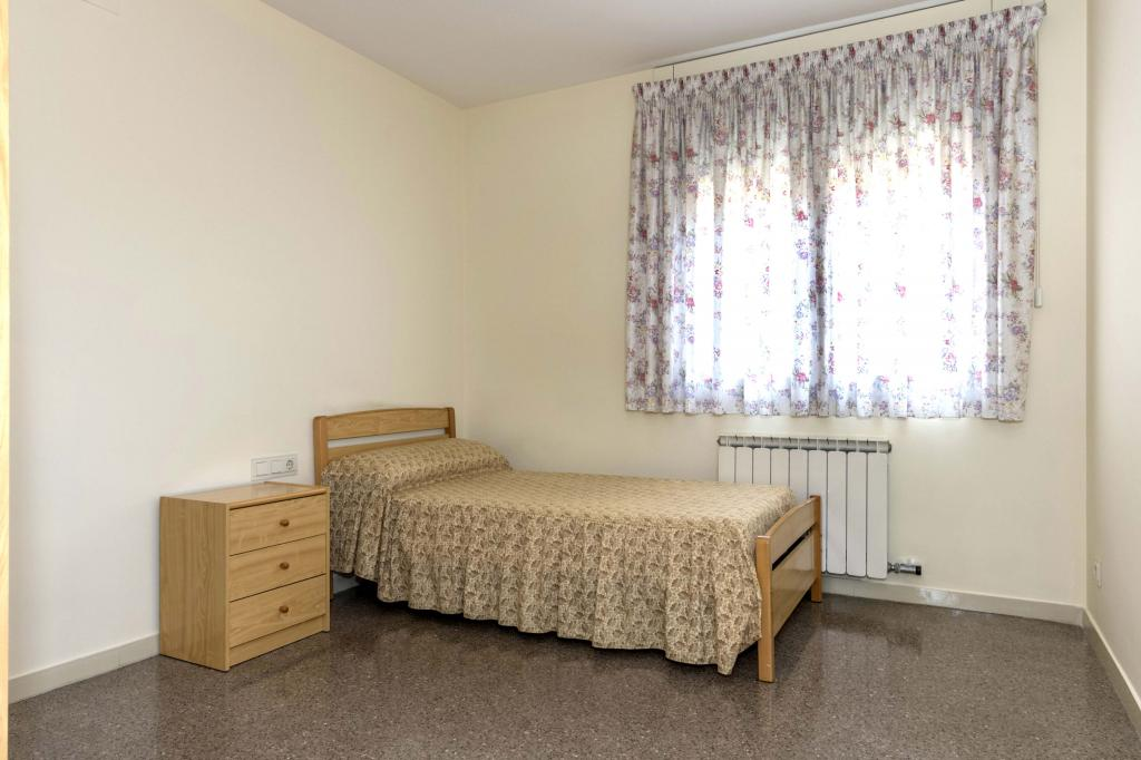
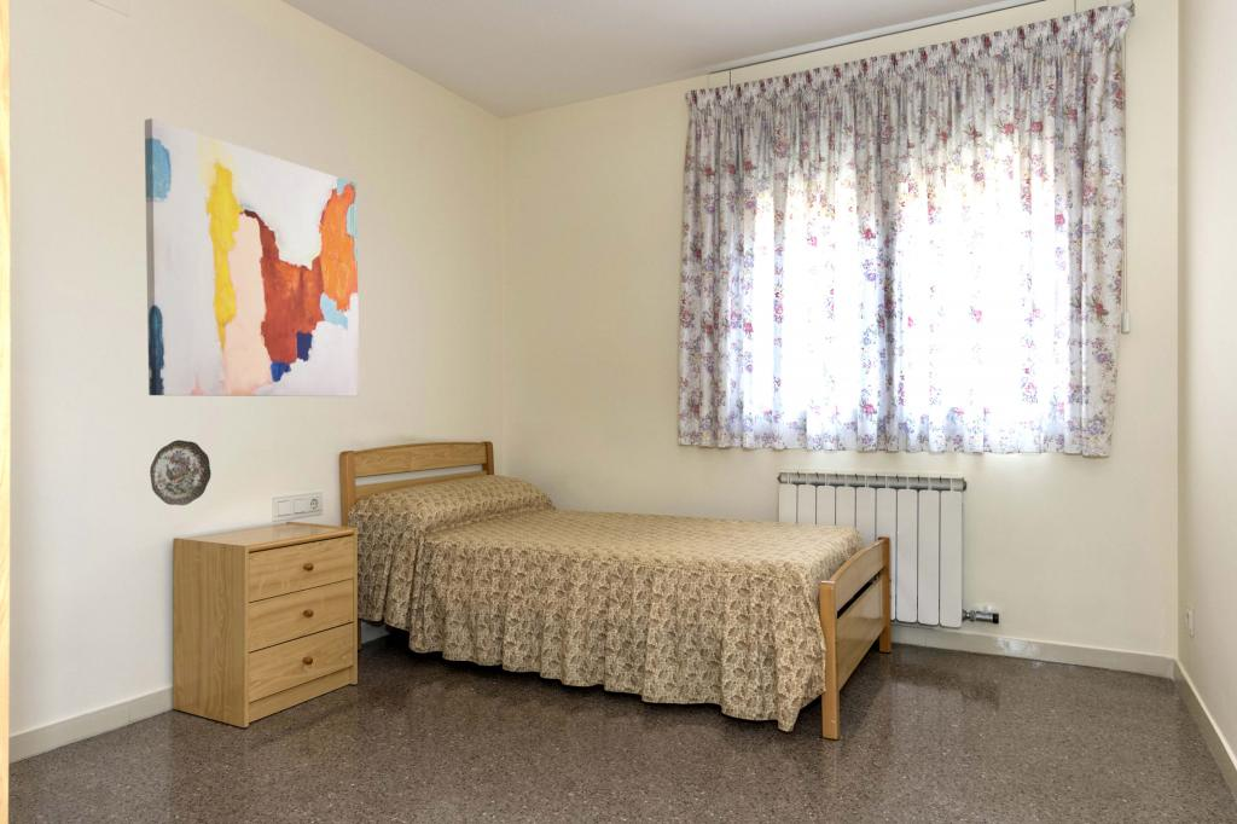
+ decorative plate [149,439,213,506]
+ wall art [144,117,360,398]
